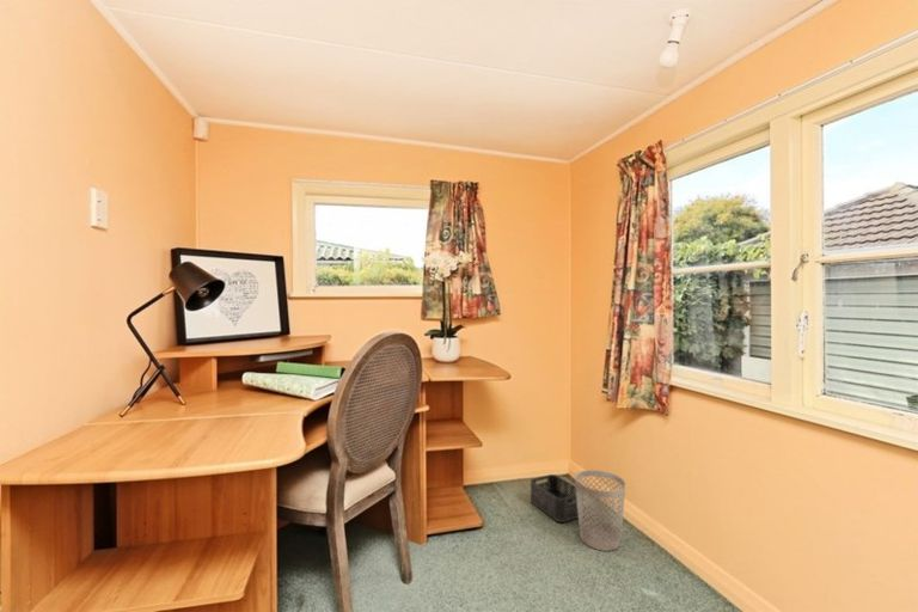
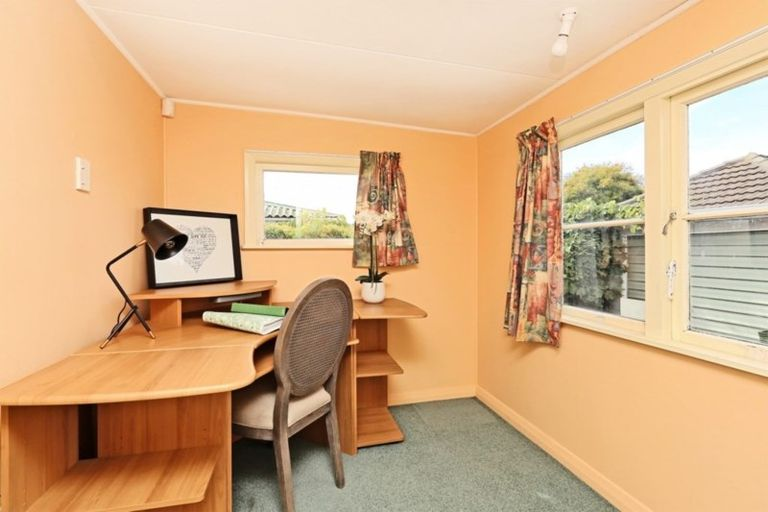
- storage bin [530,473,585,524]
- wastebasket [574,469,626,552]
